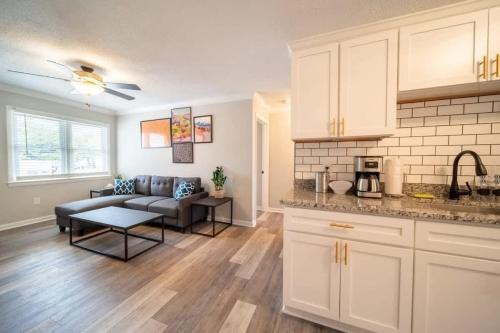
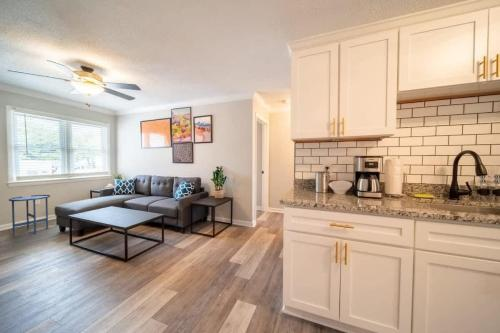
+ side table [8,194,51,236]
